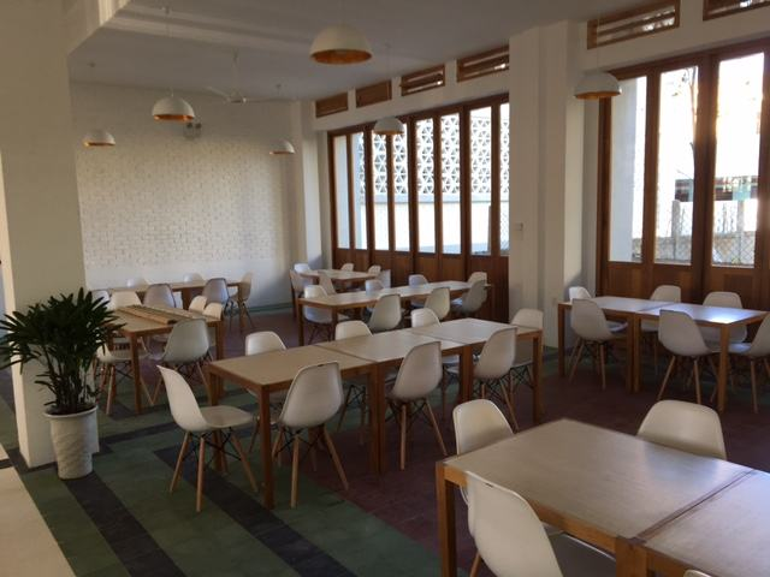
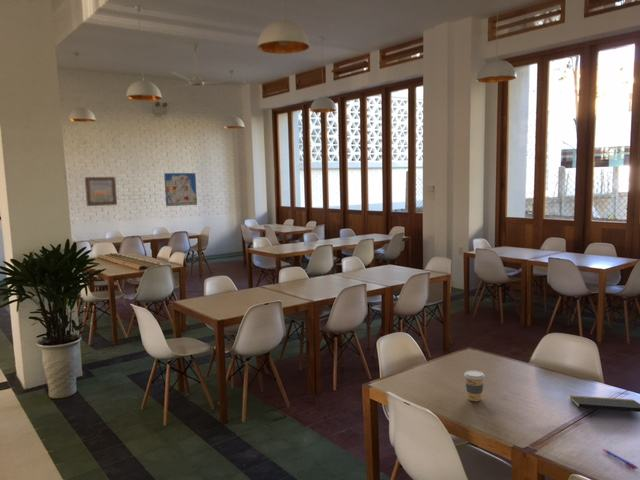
+ wall art [84,176,118,207]
+ coffee cup [463,369,486,402]
+ notepad [569,394,640,413]
+ wall art [163,172,198,207]
+ pen [602,448,640,471]
